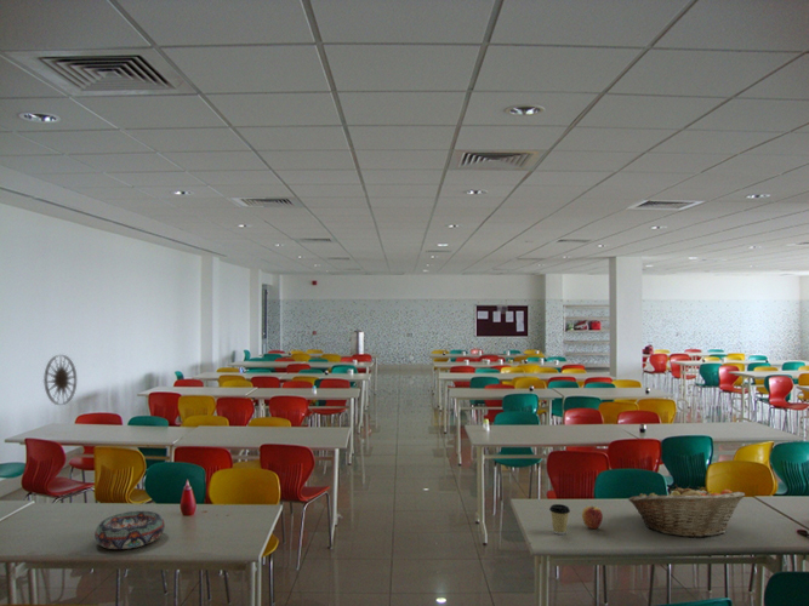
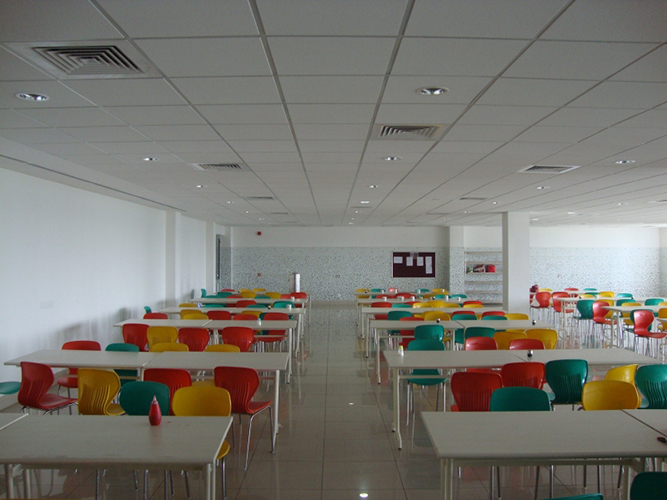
- apple [581,505,604,530]
- decorative bowl [93,510,166,550]
- fruit basket [627,484,746,538]
- wall art [42,354,78,406]
- coffee cup [548,503,571,536]
